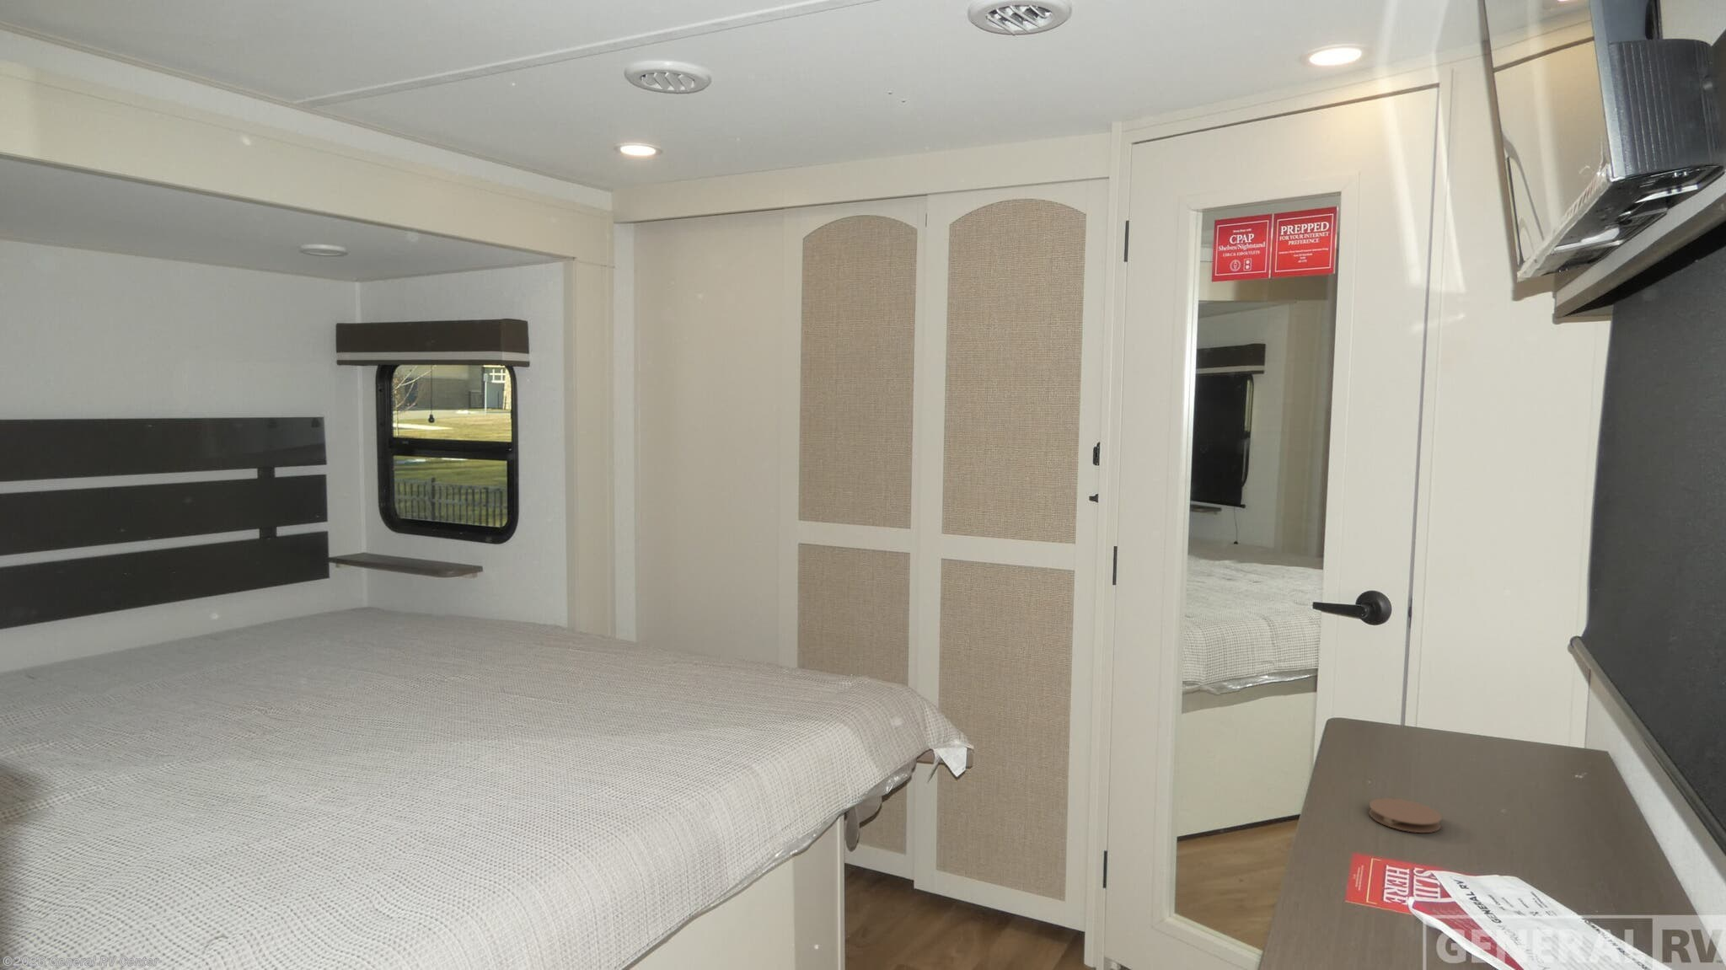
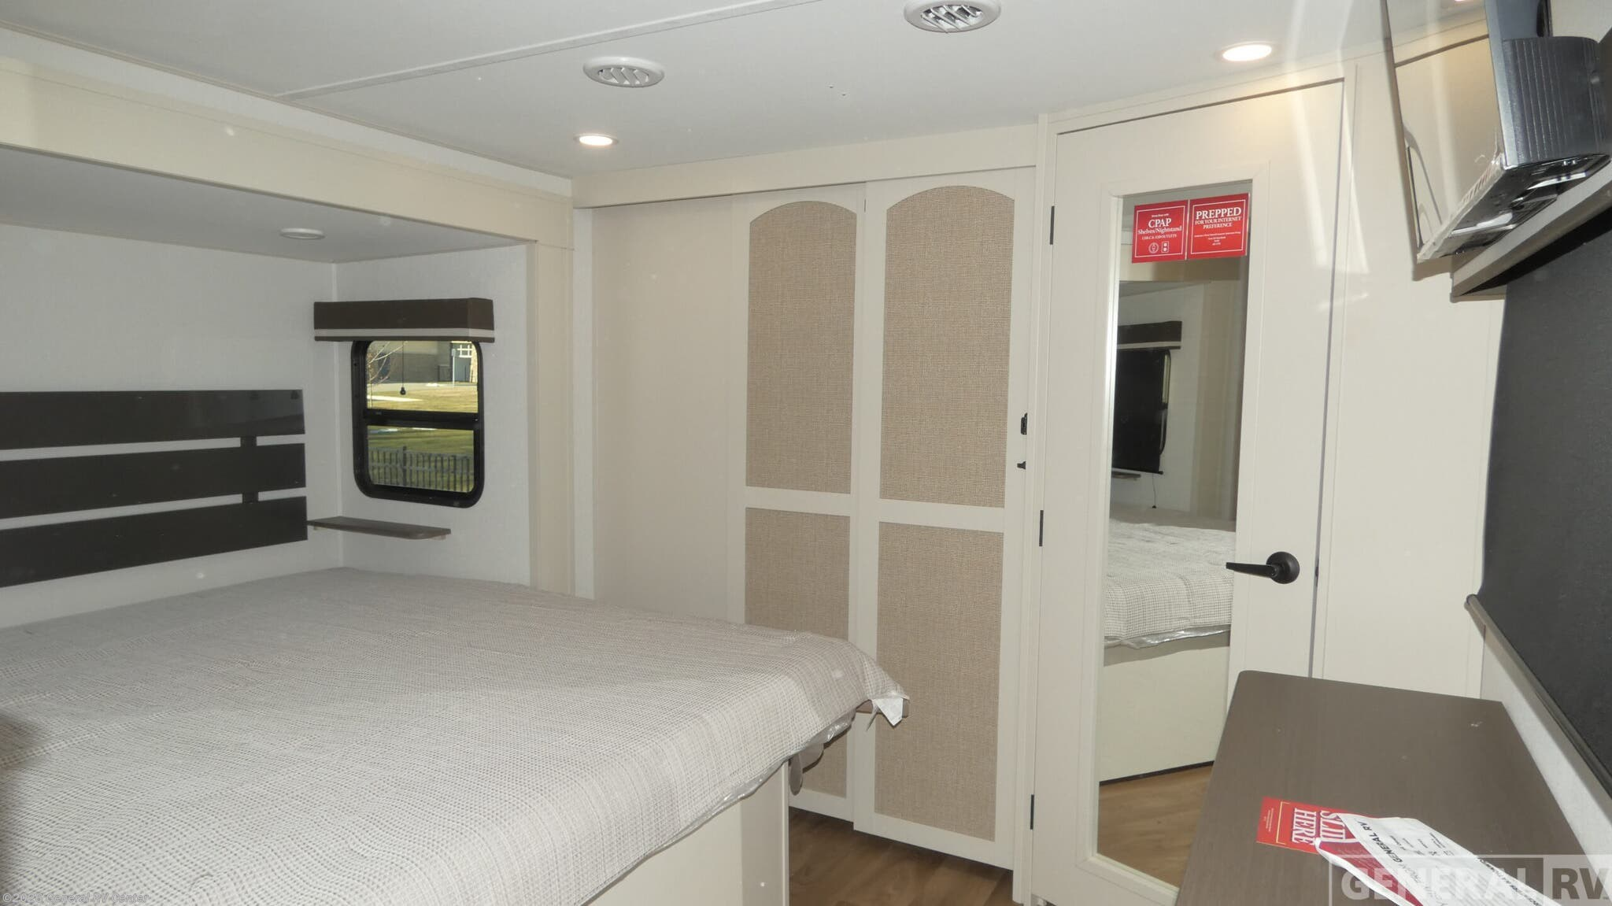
- coaster [1368,797,1443,834]
